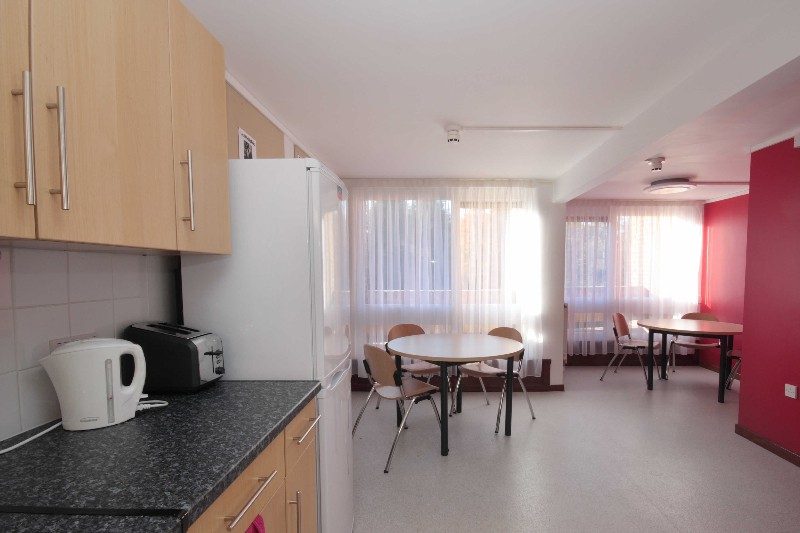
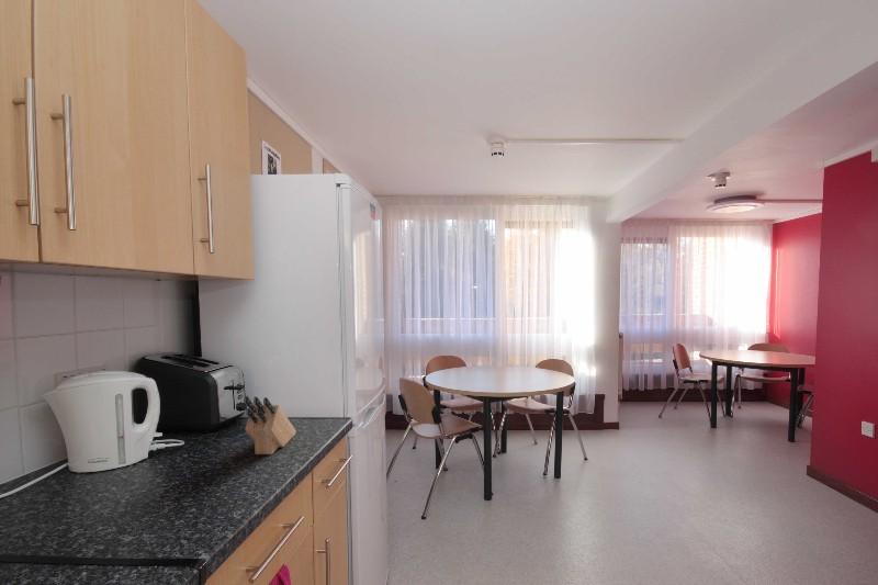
+ knife block [243,395,297,455]
